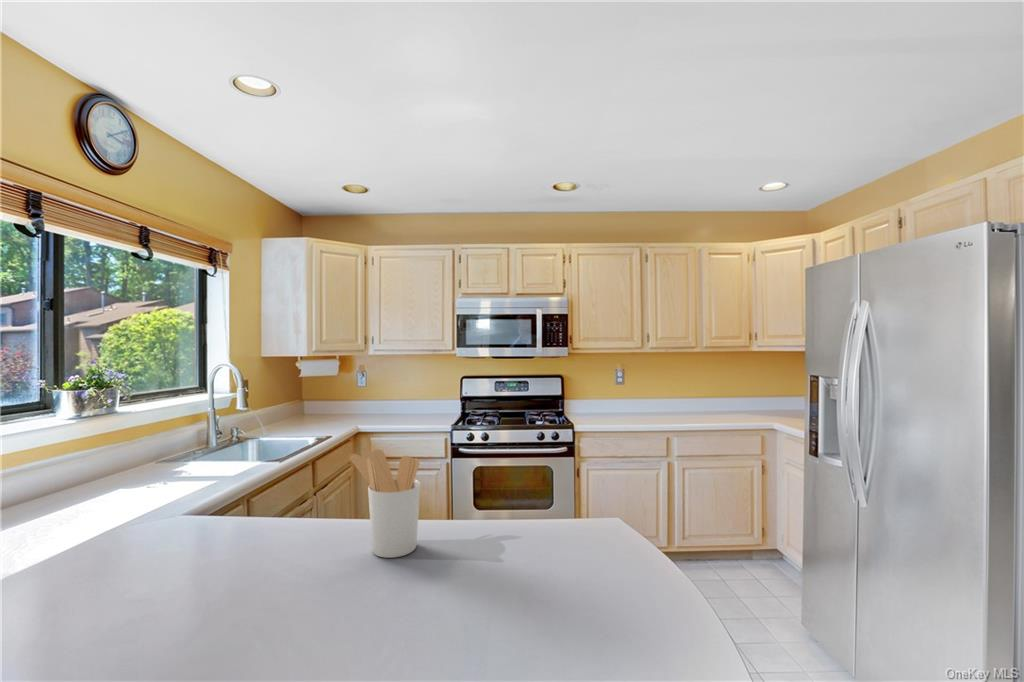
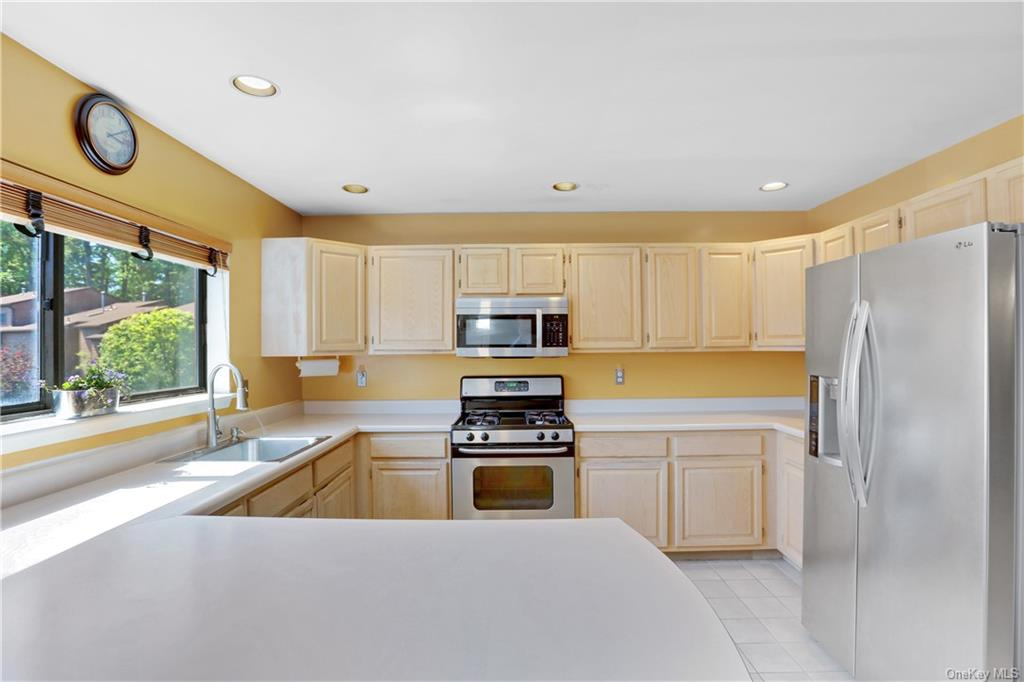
- utensil holder [349,449,421,559]
